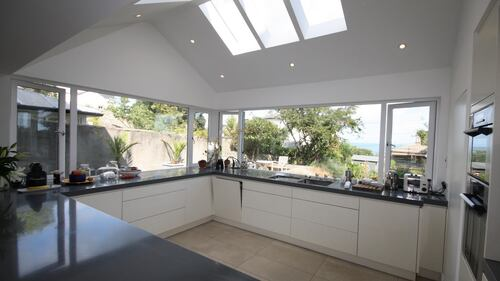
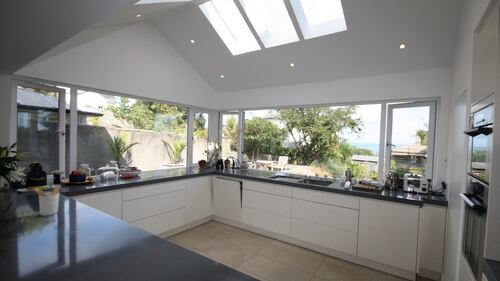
+ utensil holder [31,184,62,217]
